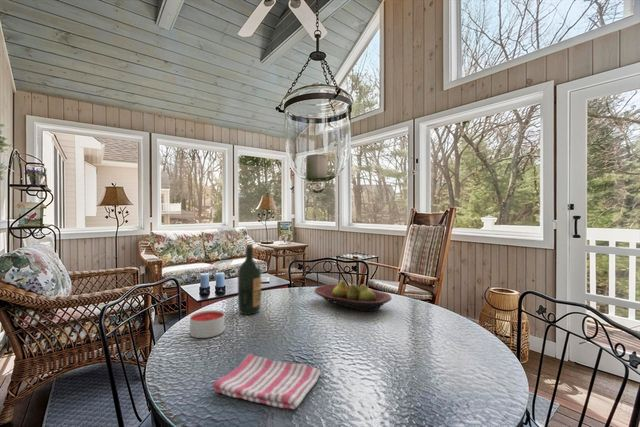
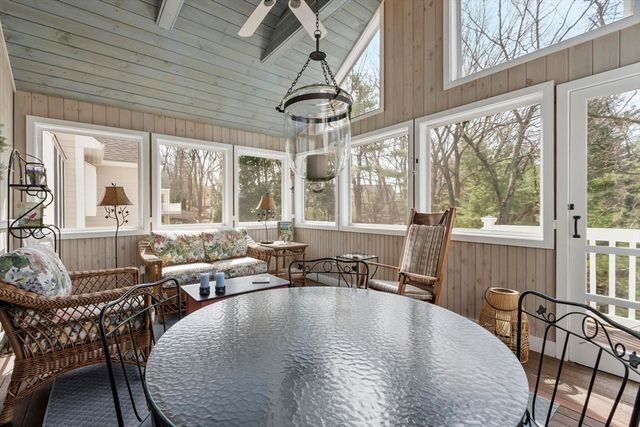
- wine bottle [237,243,262,316]
- dish towel [212,352,322,410]
- fruit bowl [314,279,393,312]
- candle [189,309,225,339]
